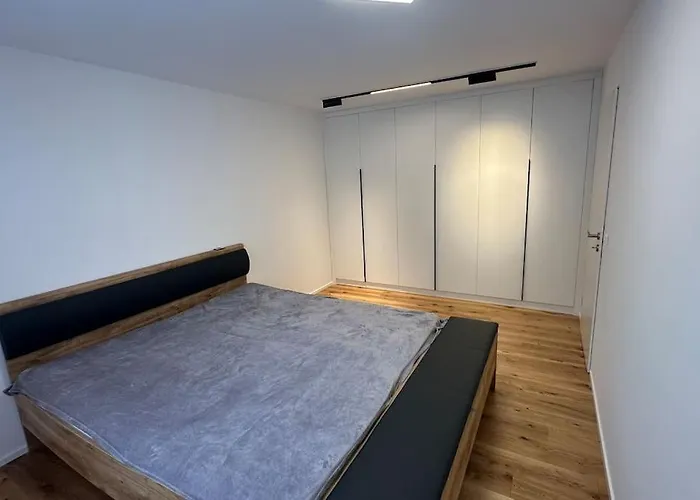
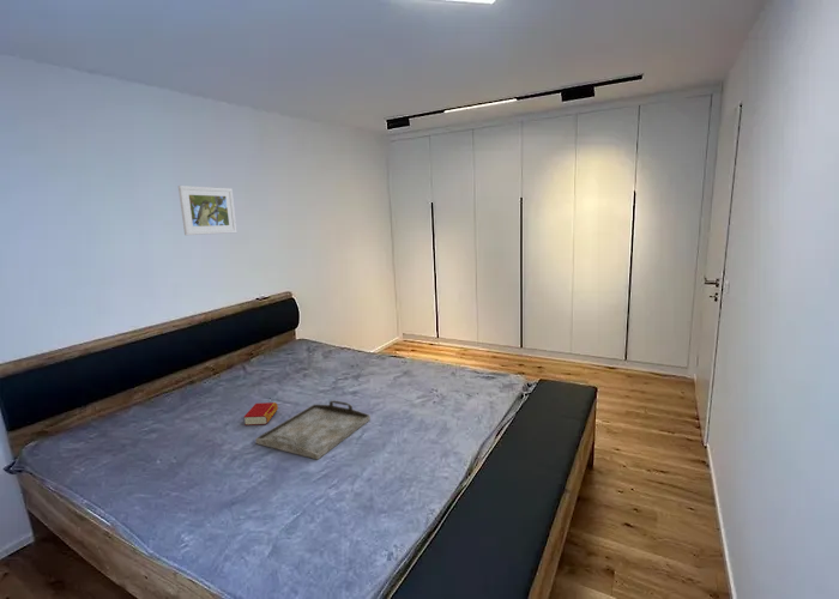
+ book [242,401,279,426]
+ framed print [177,184,239,236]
+ serving tray [254,399,372,460]
